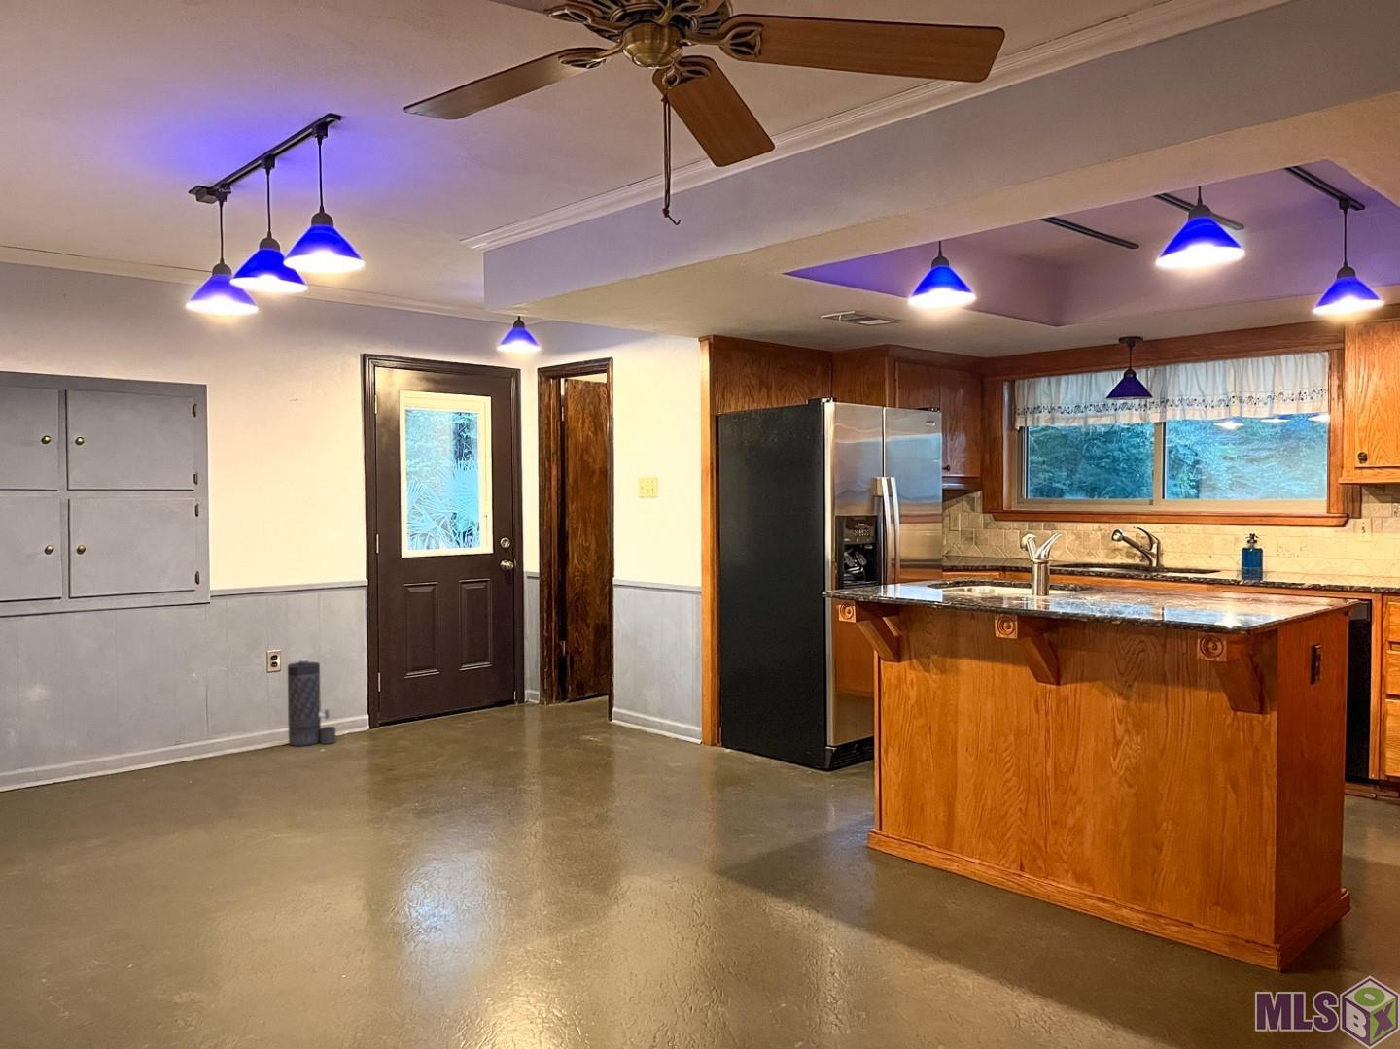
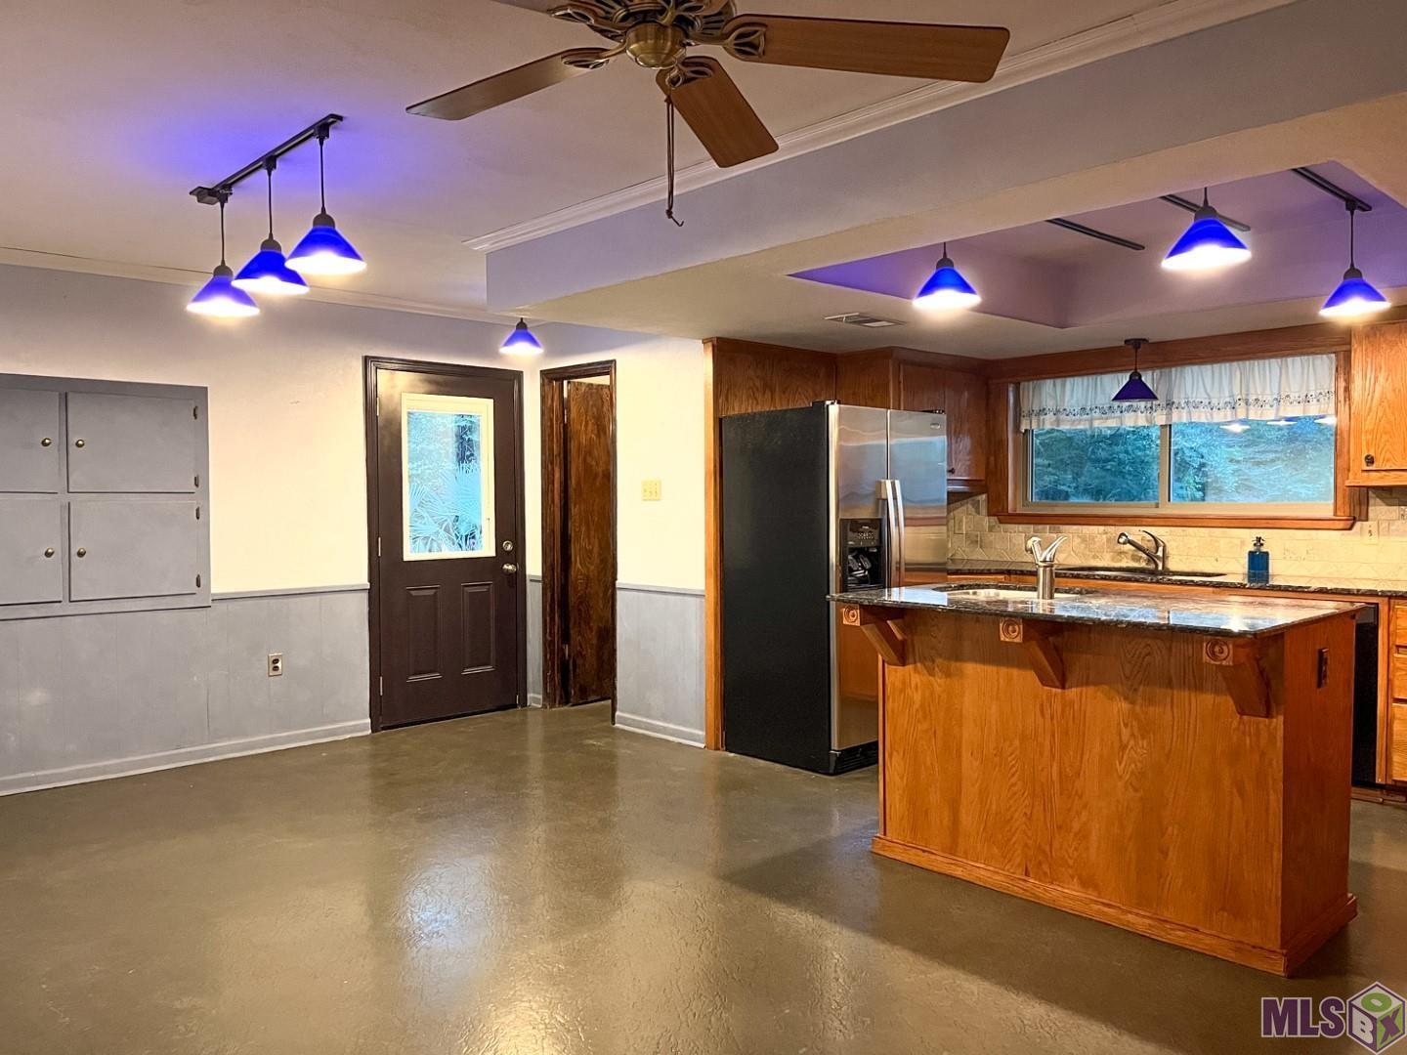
- canister [287,659,336,747]
